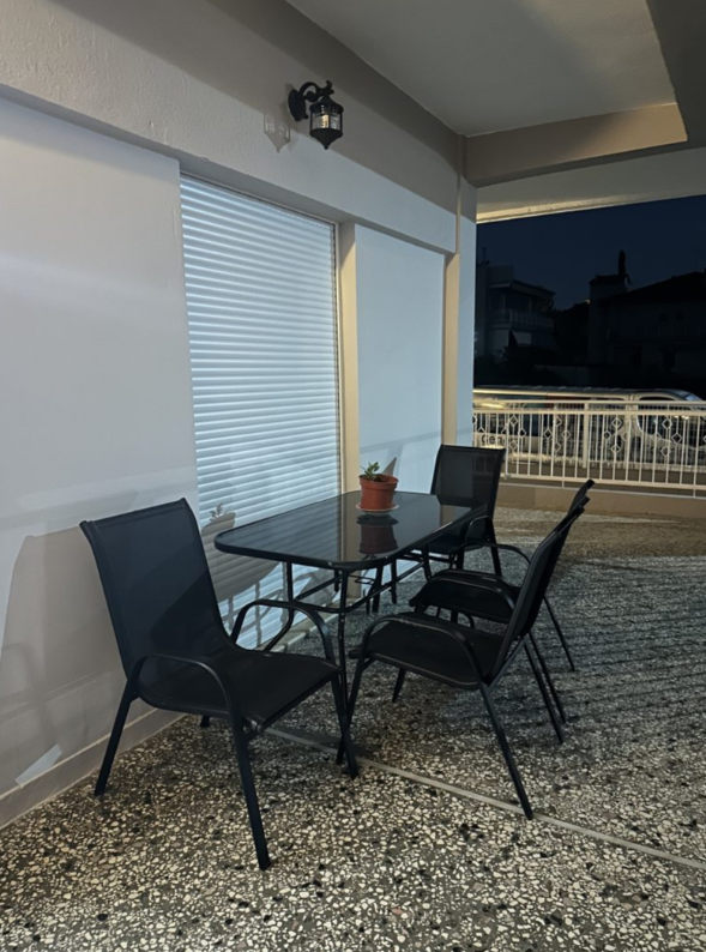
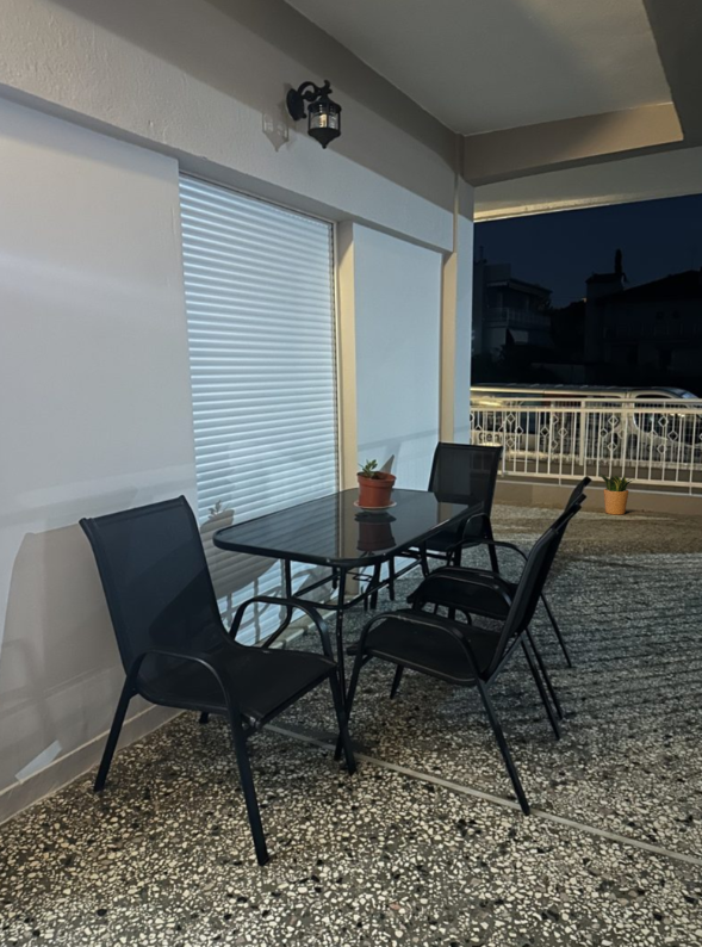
+ potted plant [600,472,635,516]
